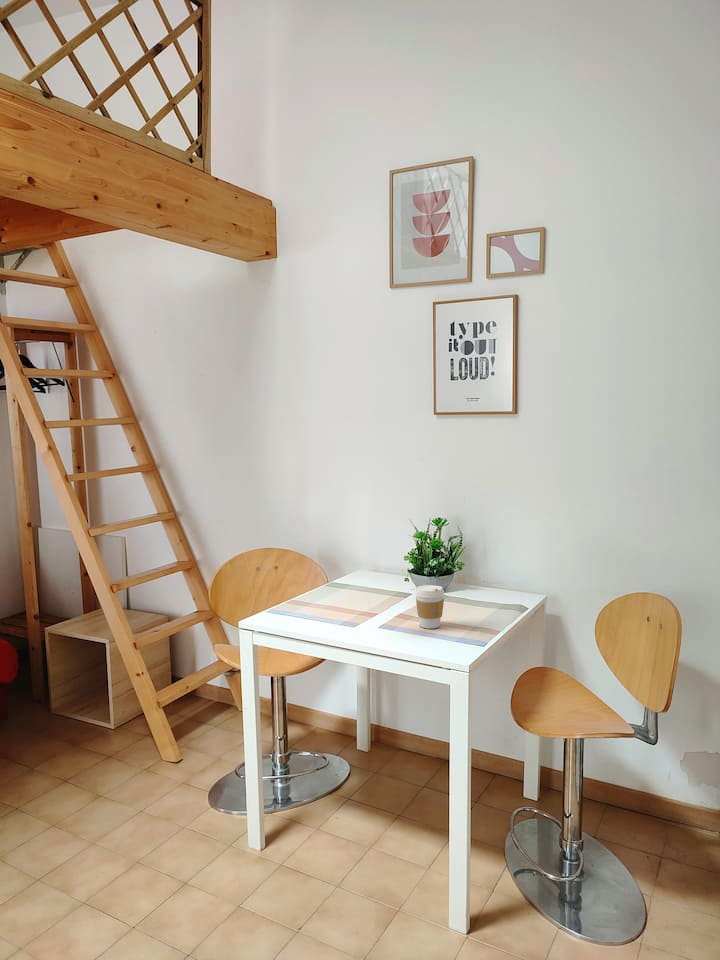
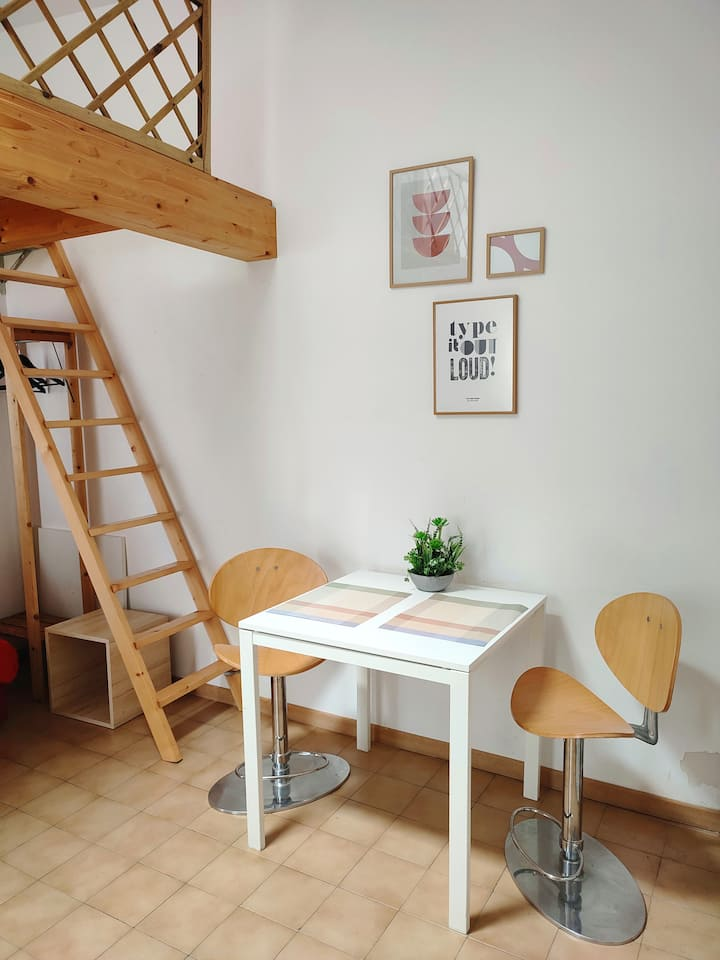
- coffee cup [414,584,445,630]
